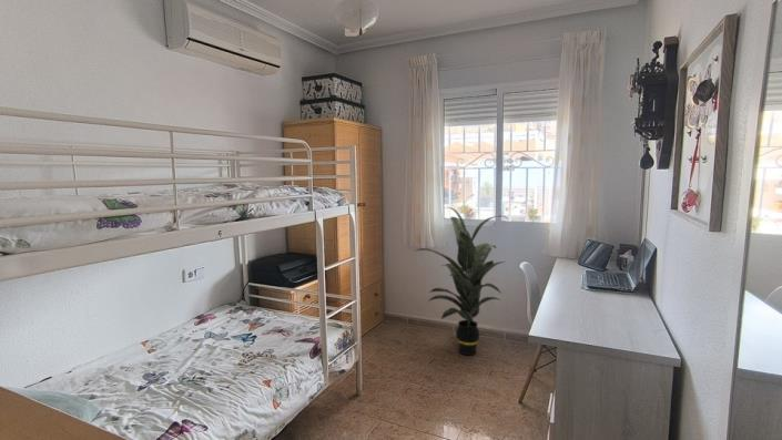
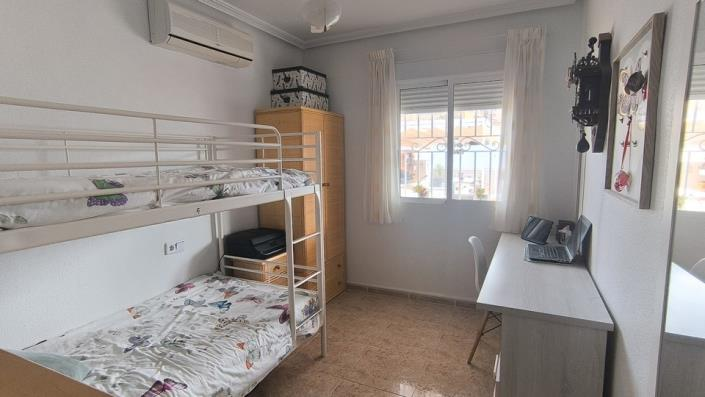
- indoor plant [415,206,508,357]
